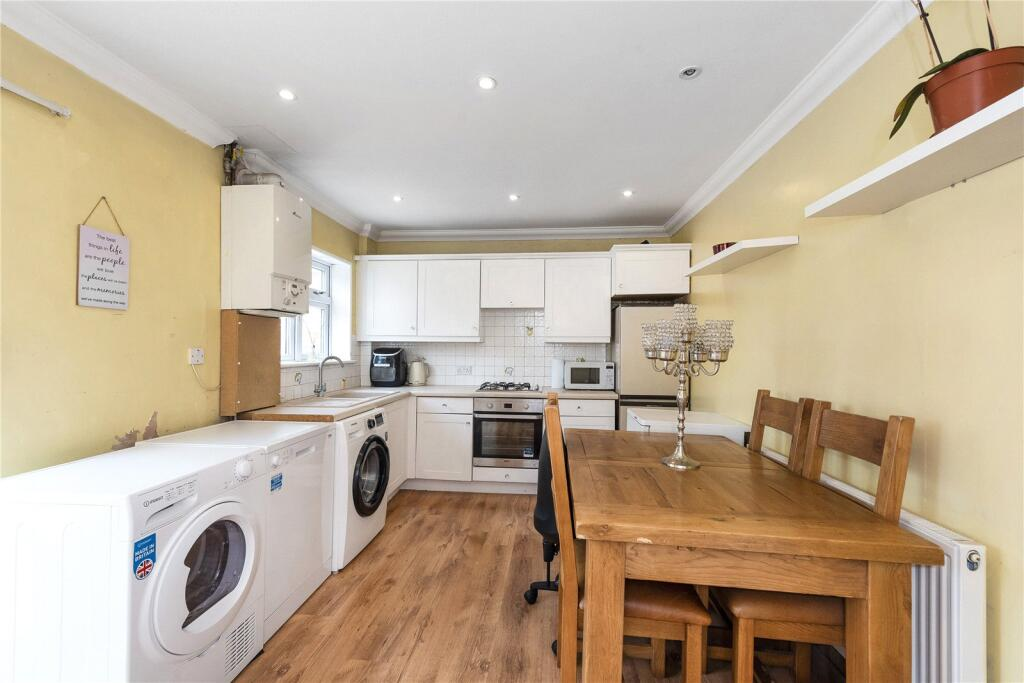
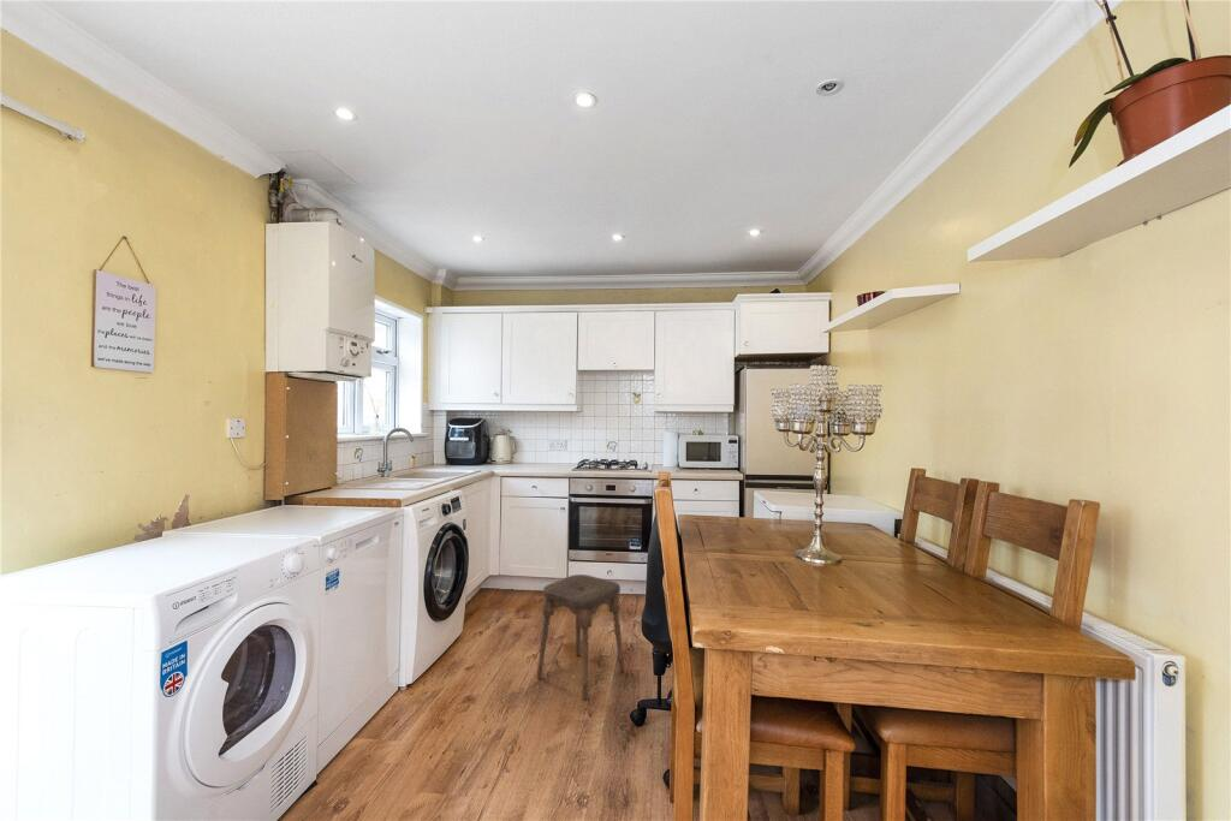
+ stool [536,573,625,701]
